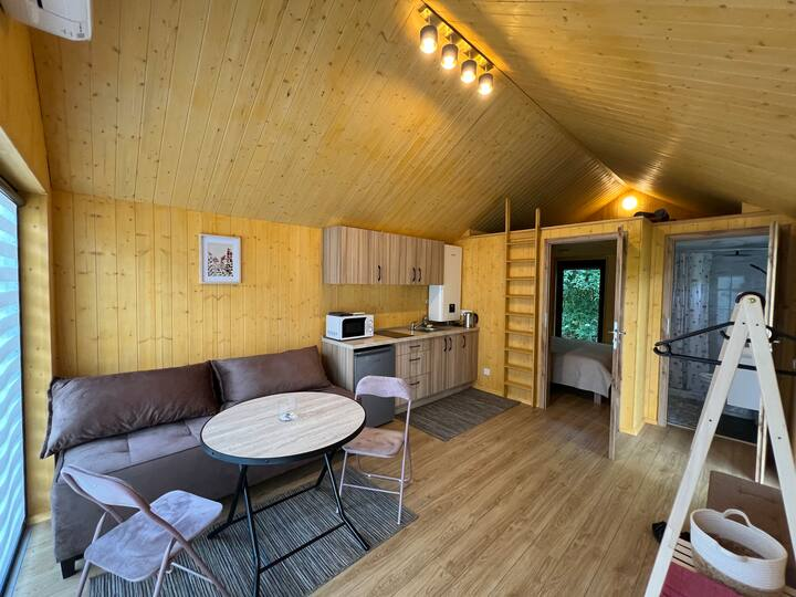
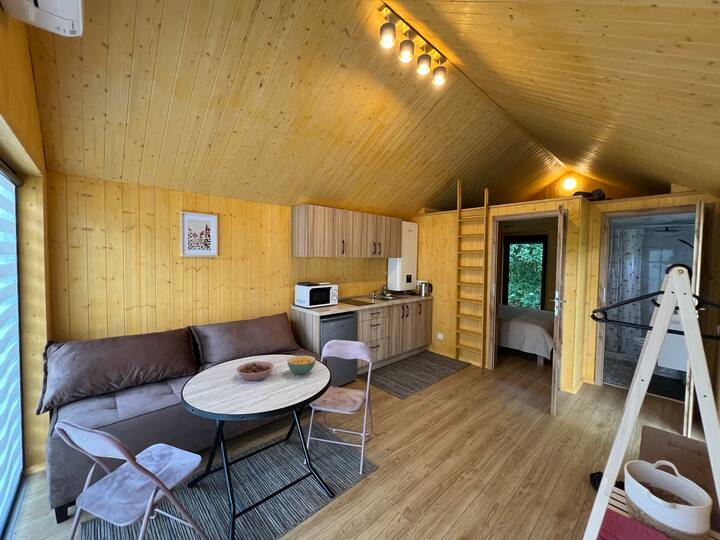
+ cereal bowl [286,354,317,376]
+ bowl [235,360,275,381]
